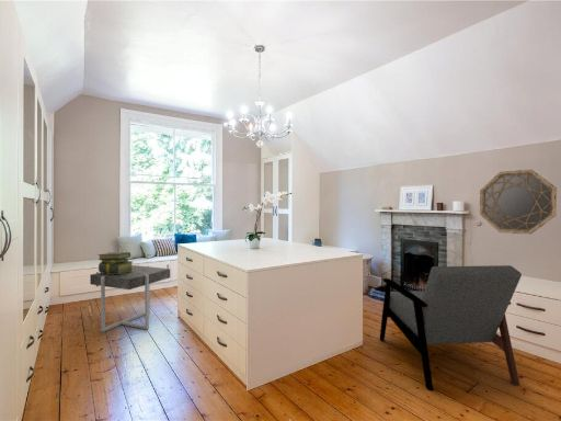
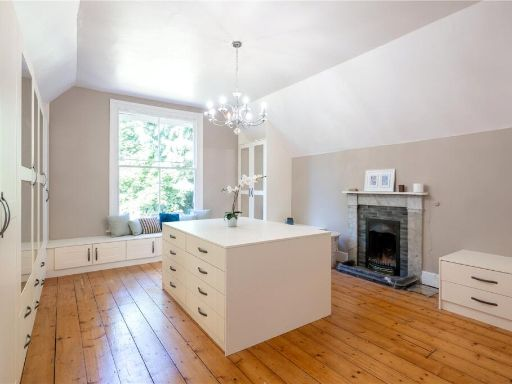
- stack of books [98,251,135,274]
- armchair [379,264,523,391]
- home mirror [479,169,558,236]
- side table [89,264,171,333]
